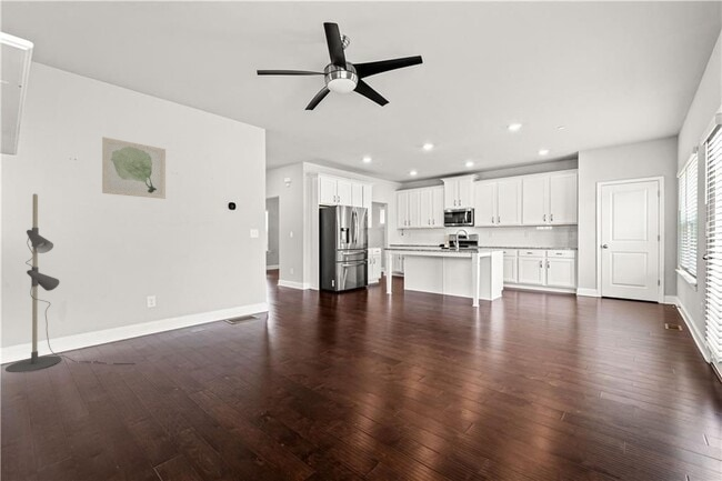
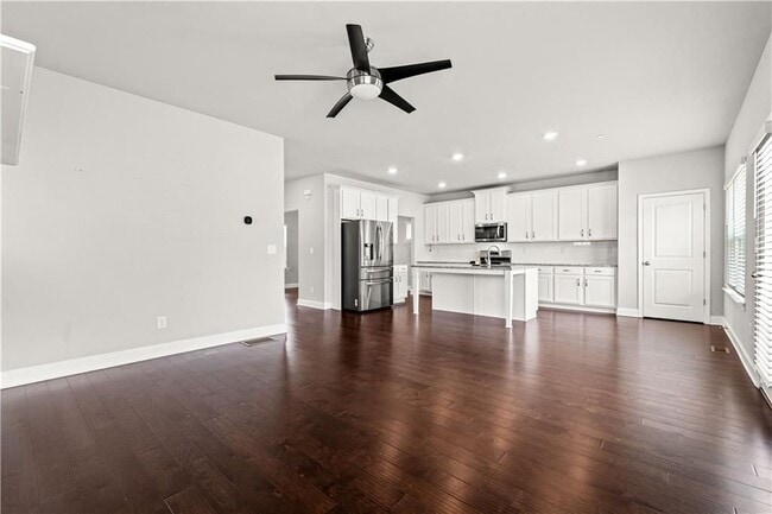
- wall art [101,136,167,200]
- floor lamp [4,193,136,373]
